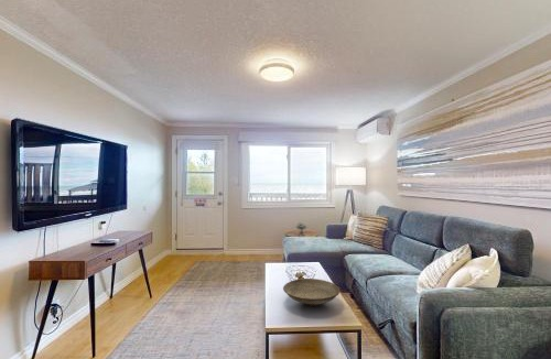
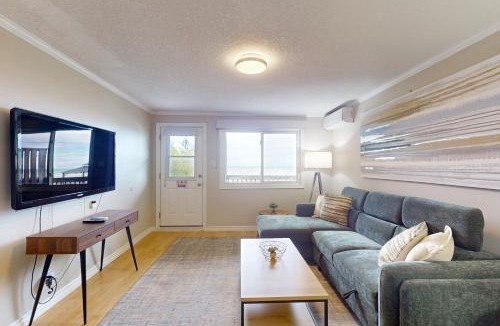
- decorative bowl [282,278,341,307]
